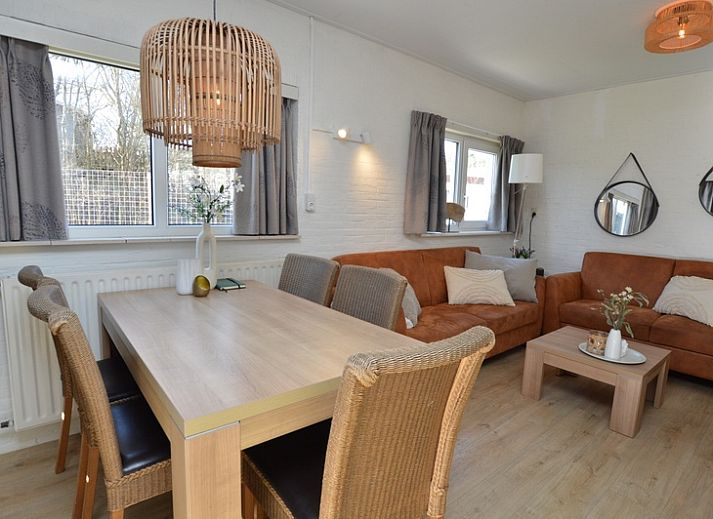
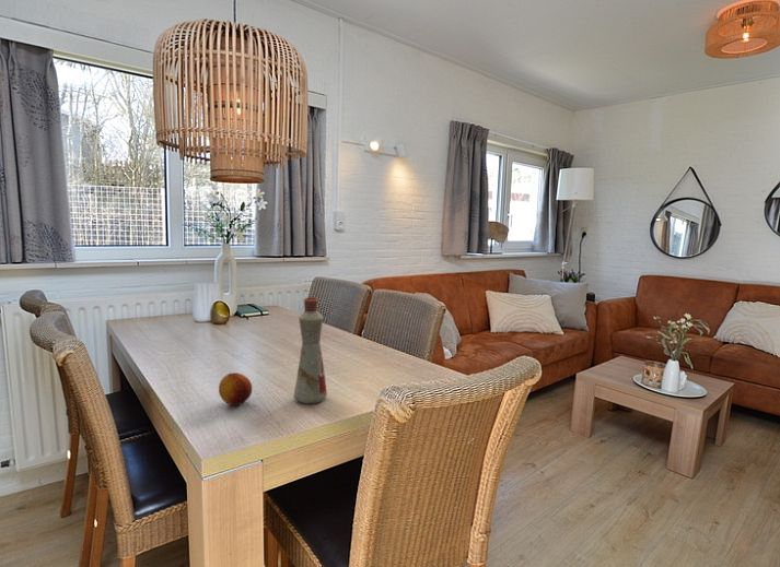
+ fruit [218,371,253,406]
+ bottle [292,296,328,405]
